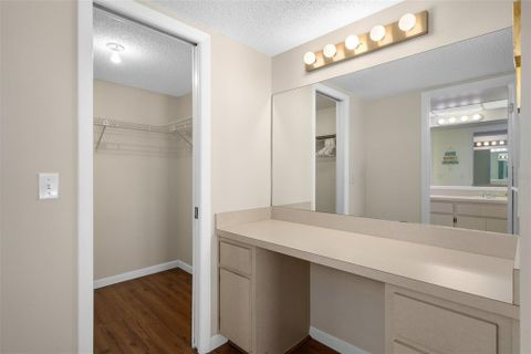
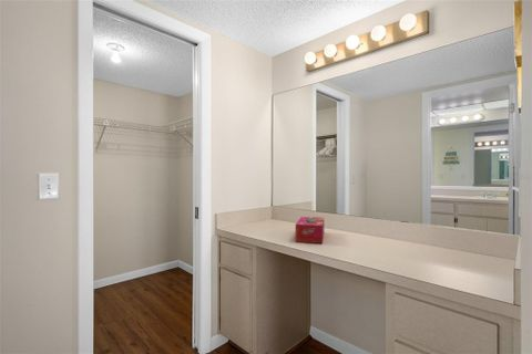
+ tissue box [295,216,325,244]
